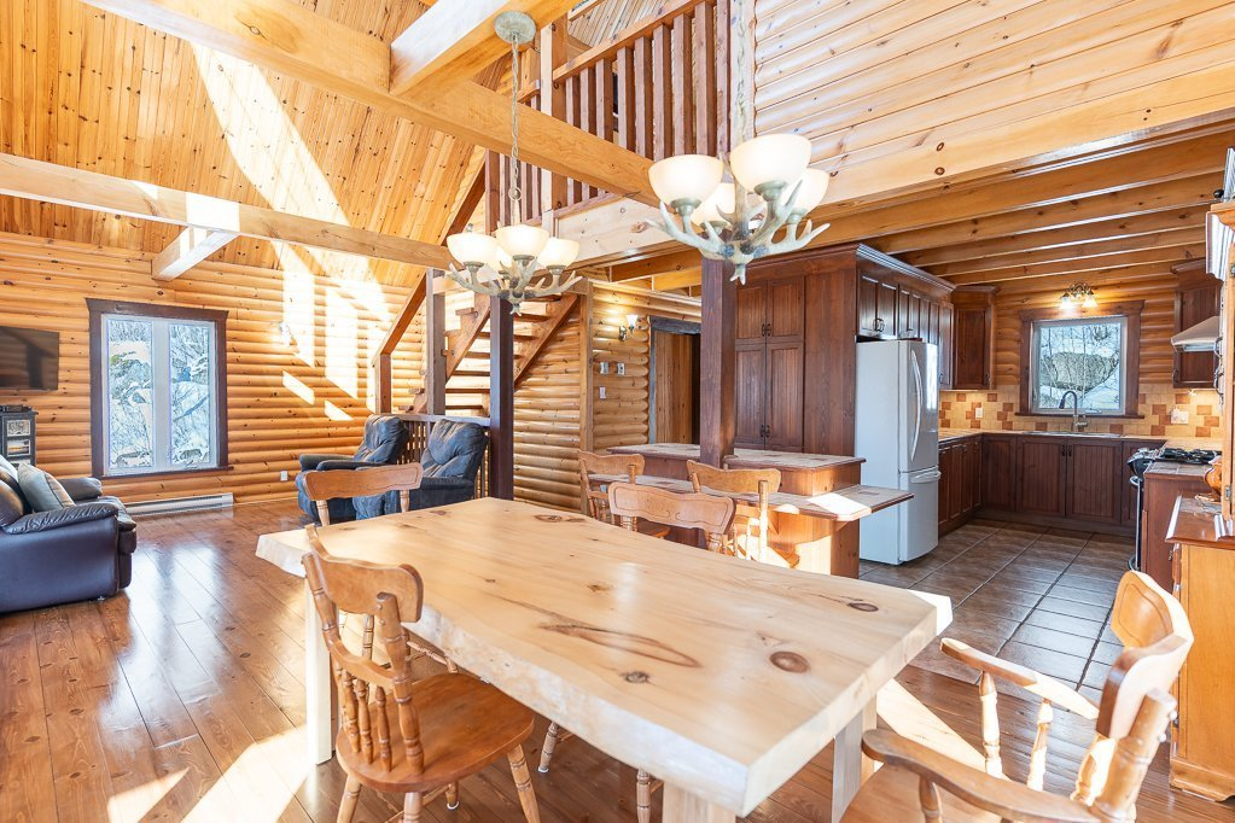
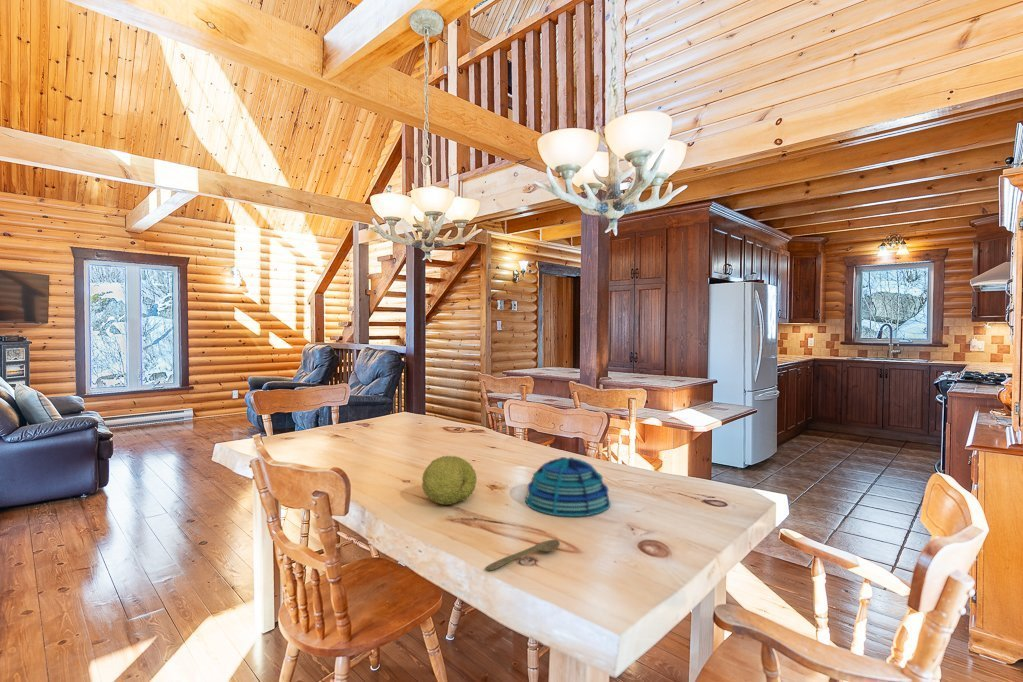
+ decorative bowl [524,456,612,518]
+ spoon [484,539,561,571]
+ fruit [421,455,478,506]
